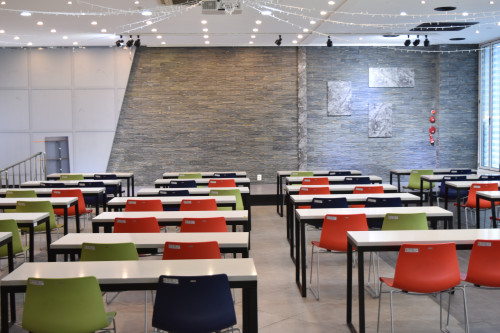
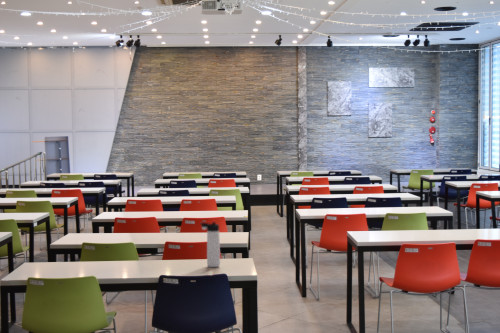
+ thermos bottle [199,221,221,268]
